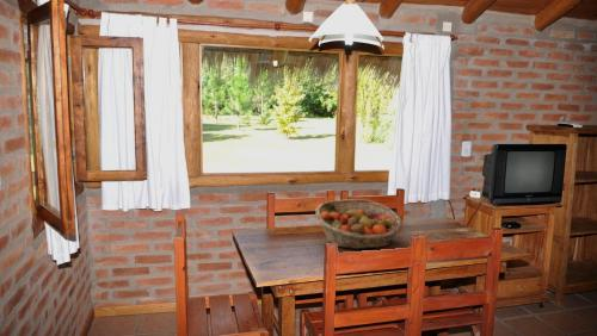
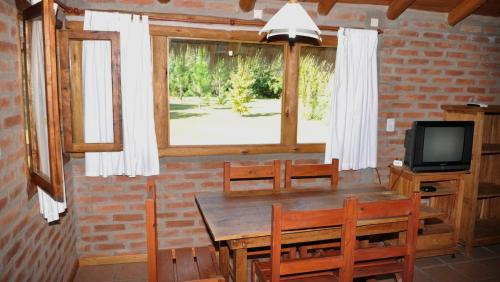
- fruit basket [314,198,404,250]
